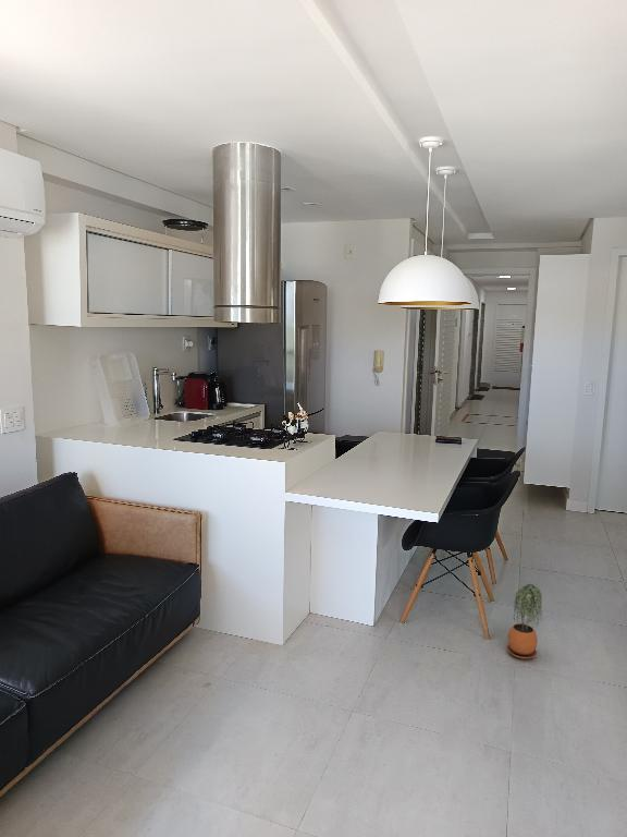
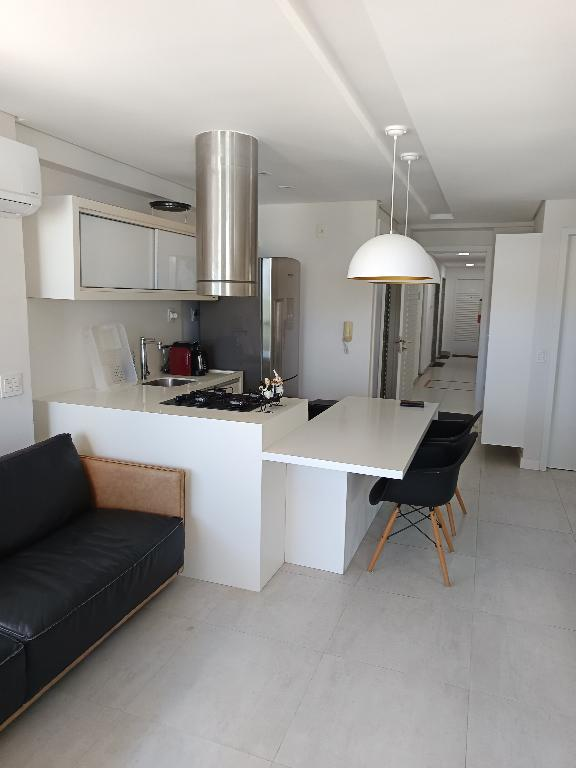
- potted plant [505,583,543,660]
